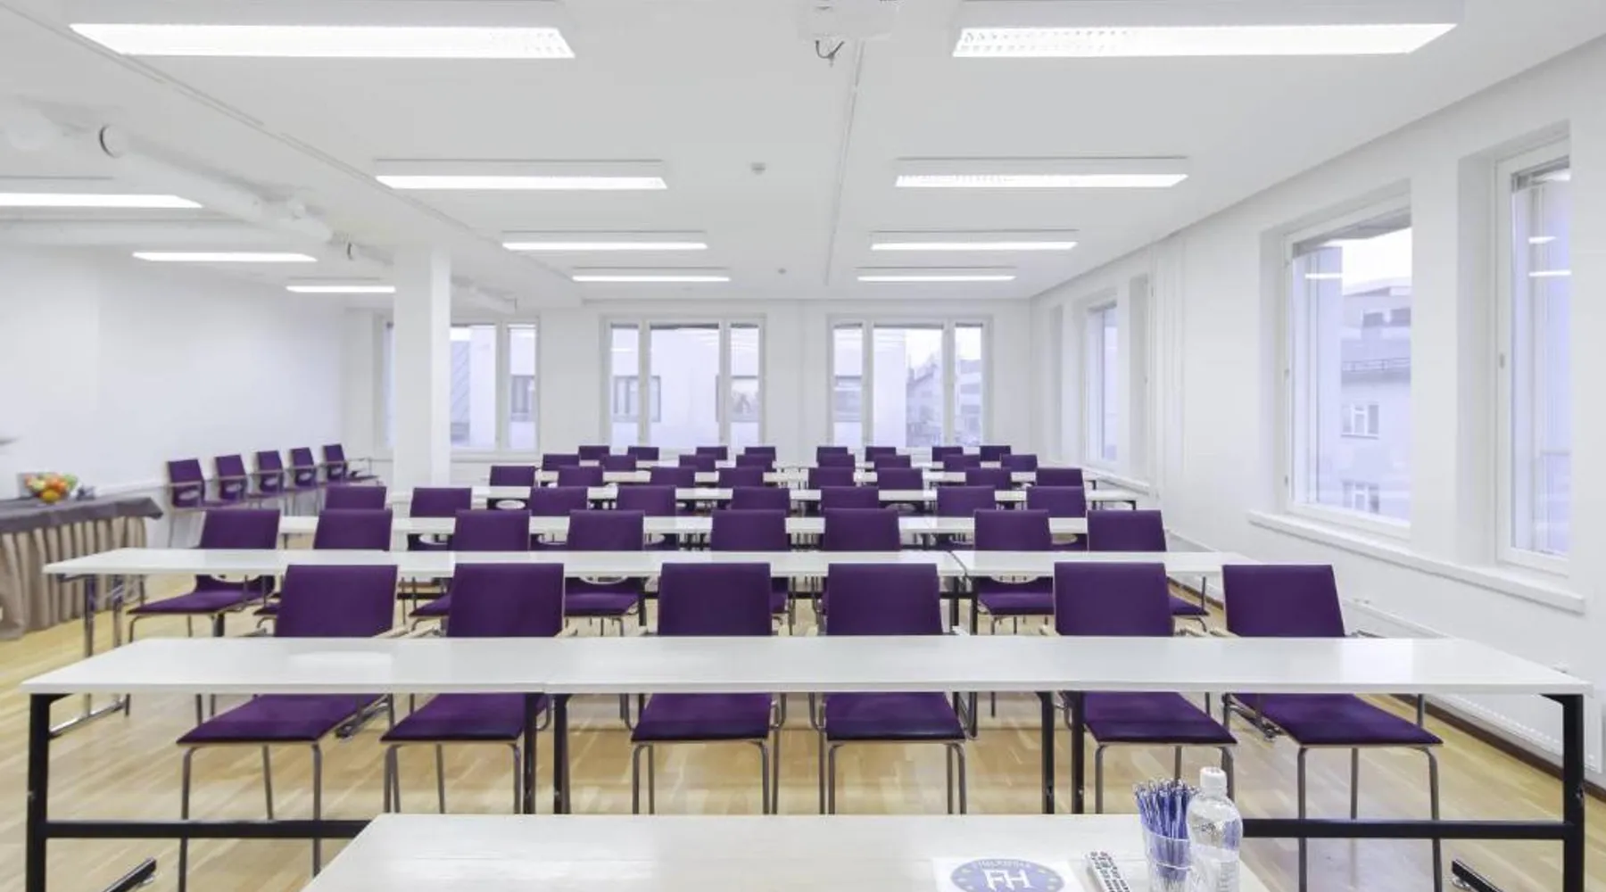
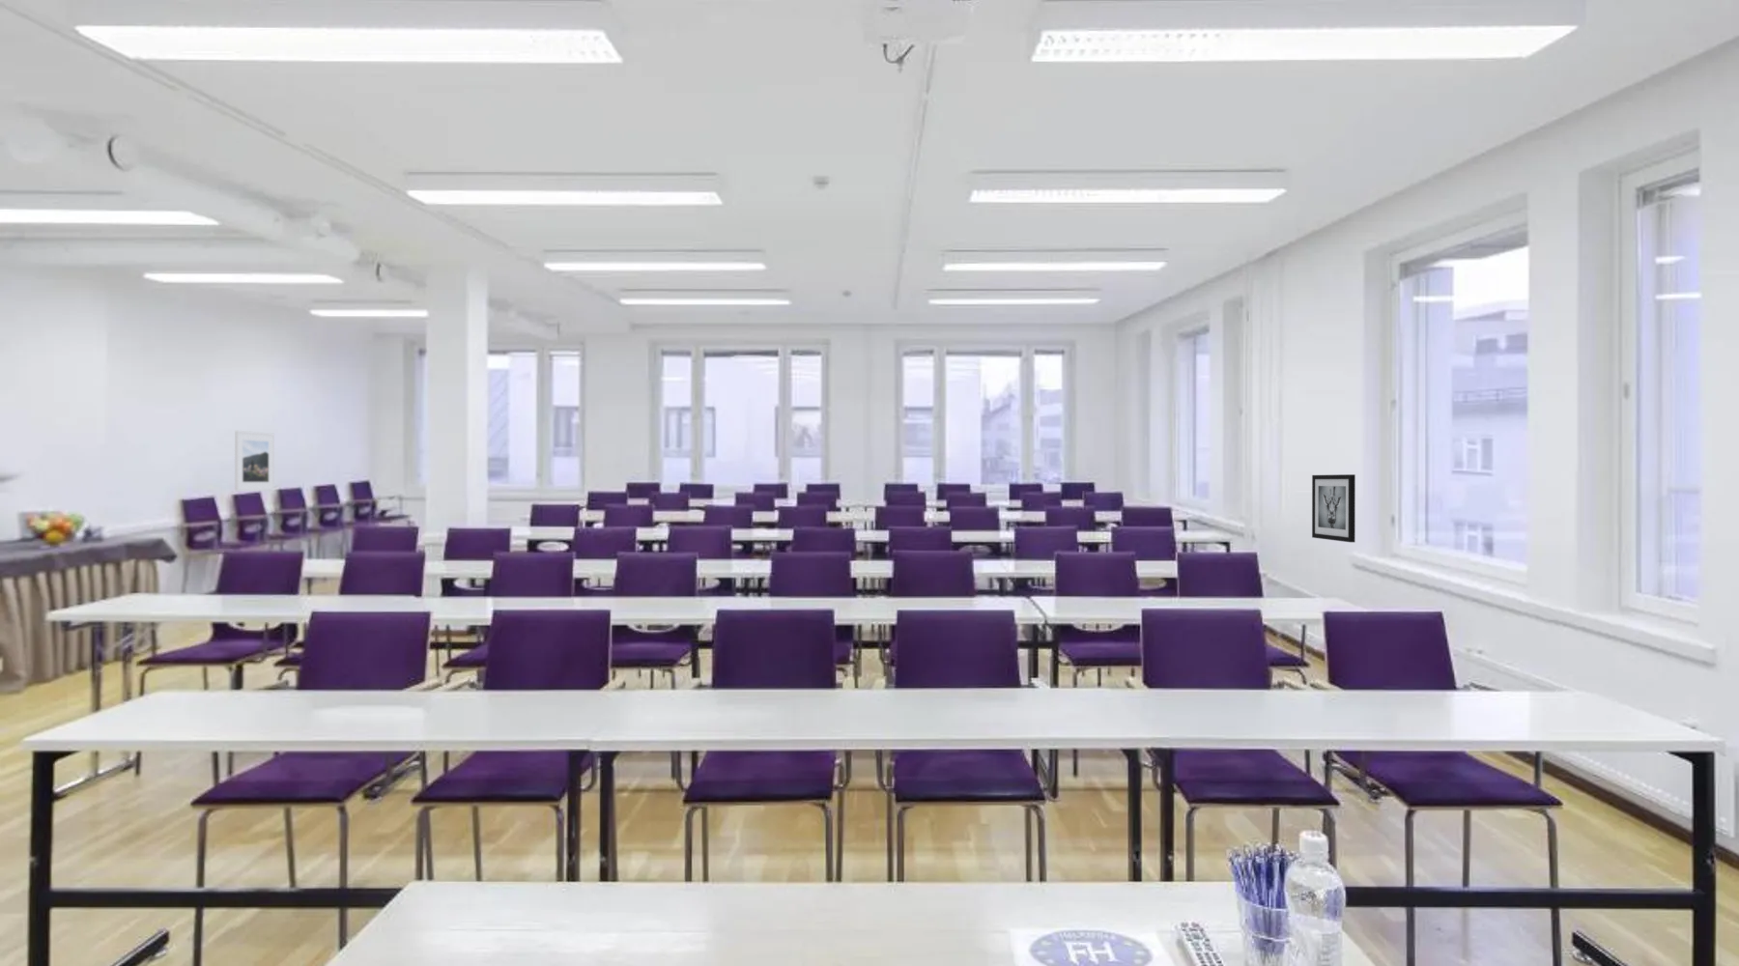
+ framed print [234,429,275,491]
+ wall art [1311,473,1356,542]
